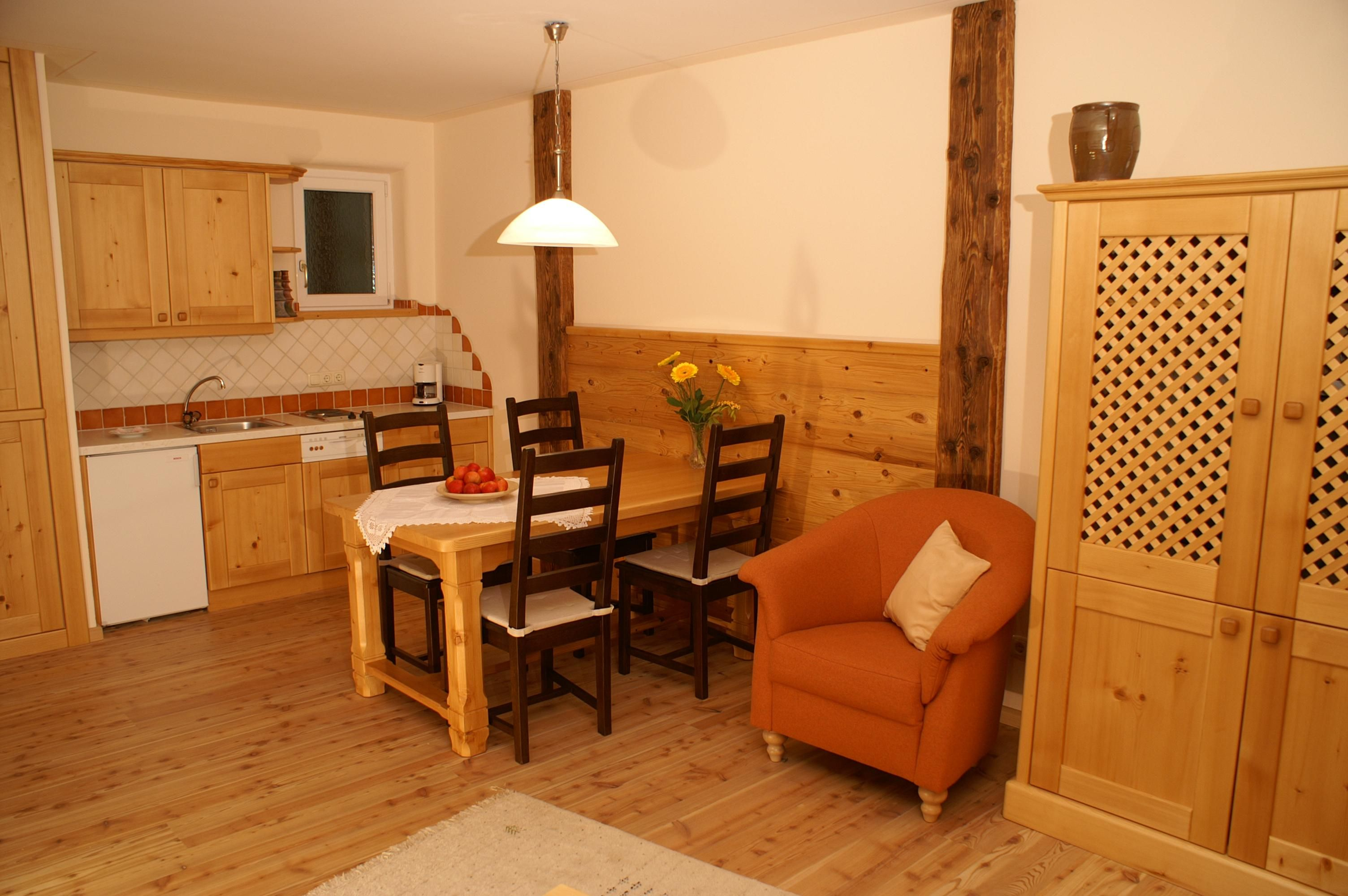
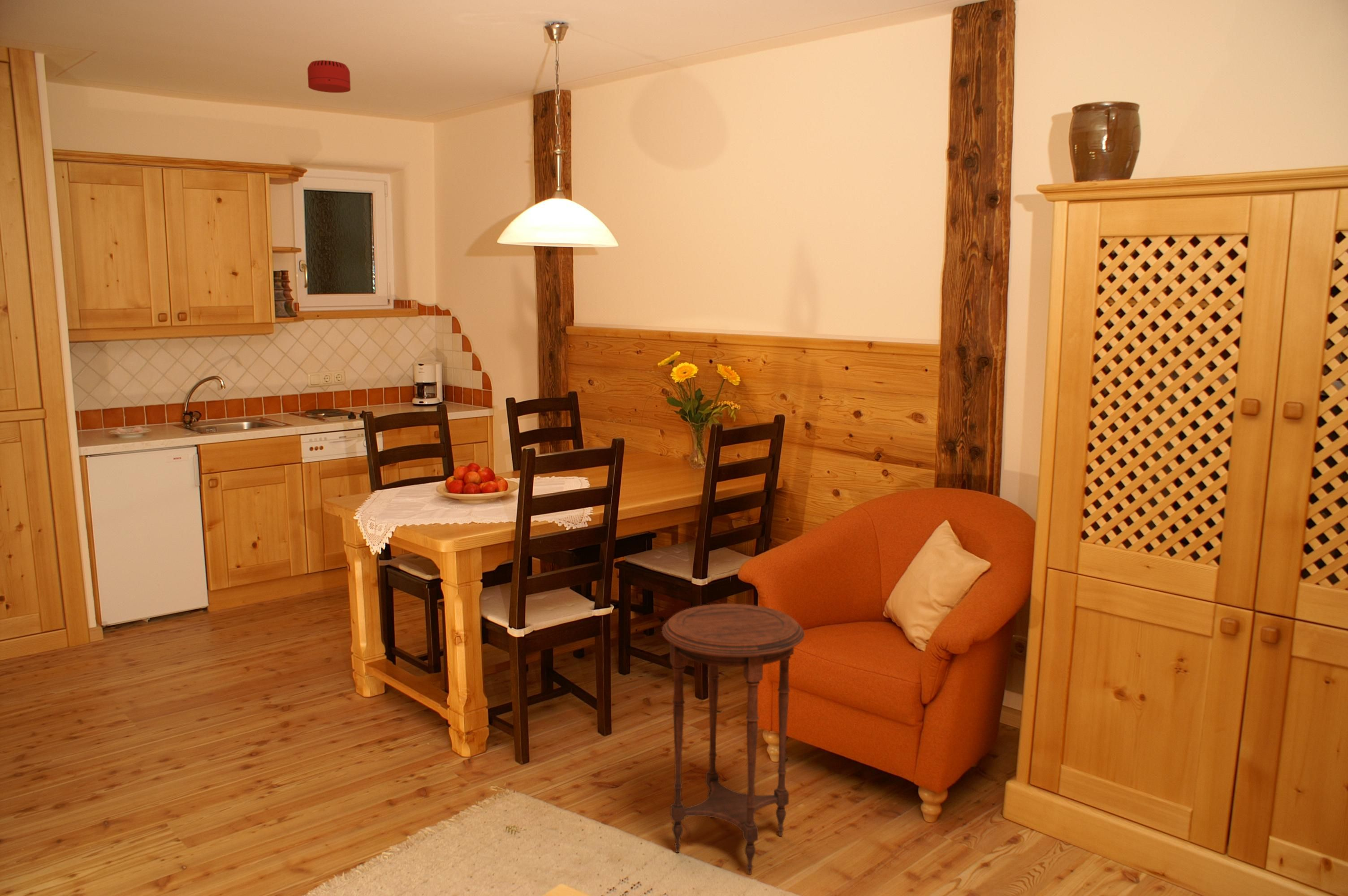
+ smoke detector [307,60,351,93]
+ side table [661,603,805,874]
